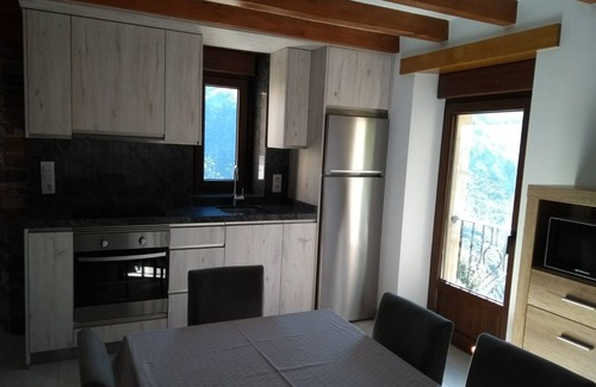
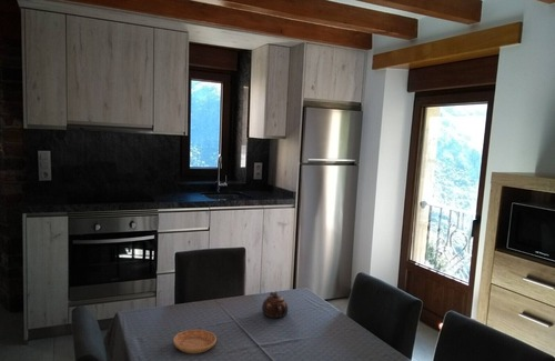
+ saucer [172,329,218,354]
+ teapot [261,291,289,319]
